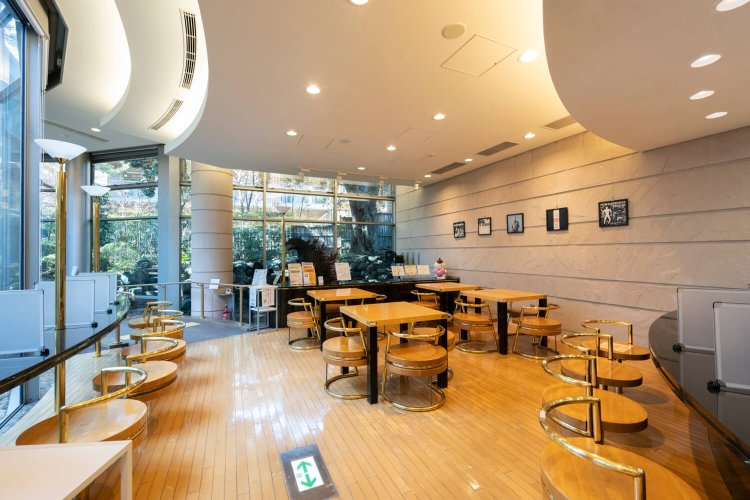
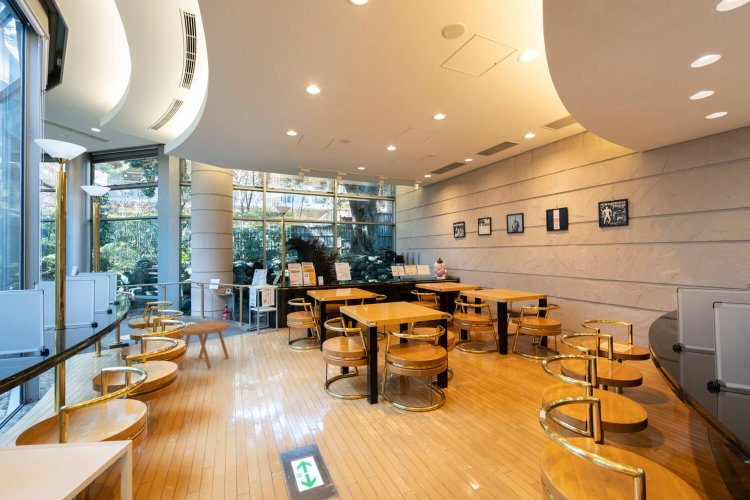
+ side table [177,320,230,370]
